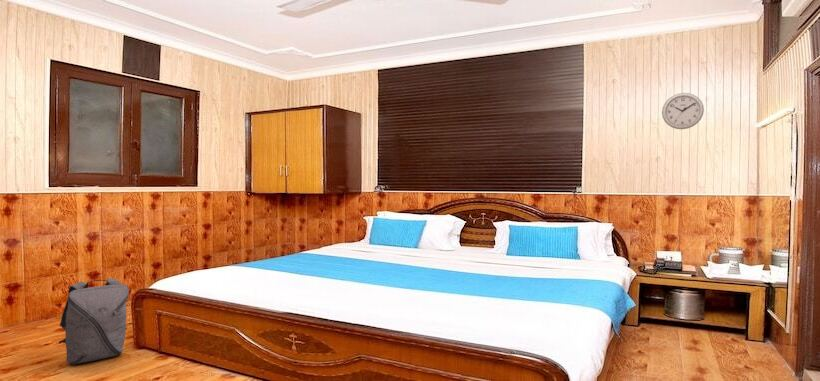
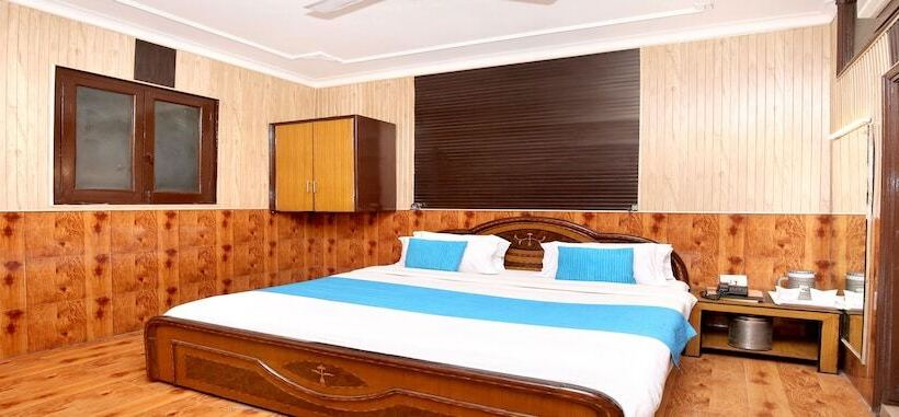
- backpack [58,277,130,365]
- wall clock [661,92,705,130]
